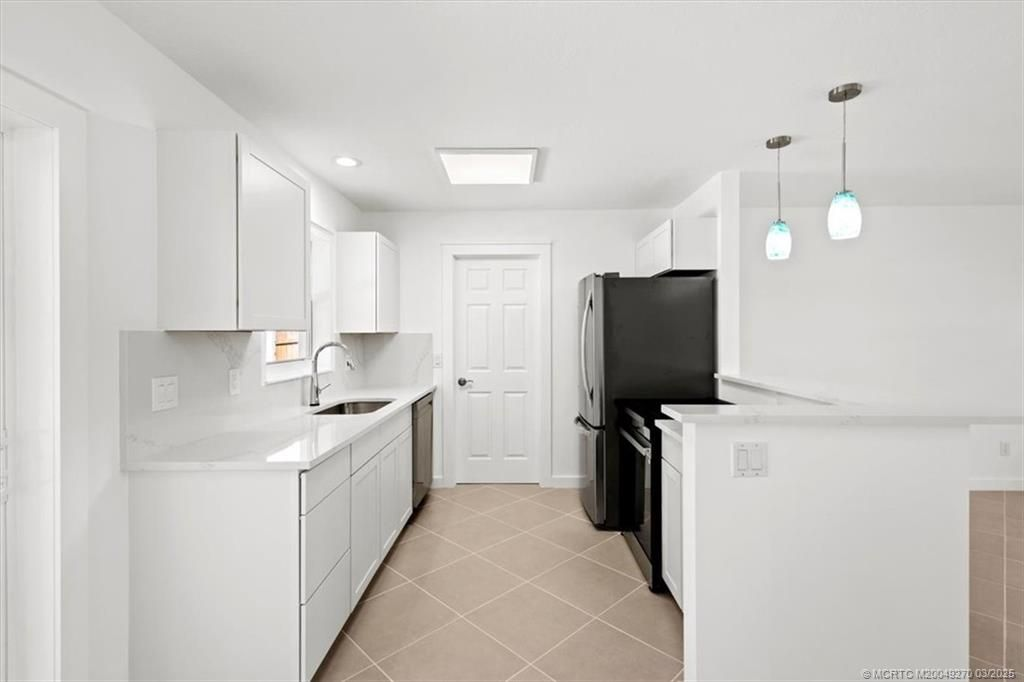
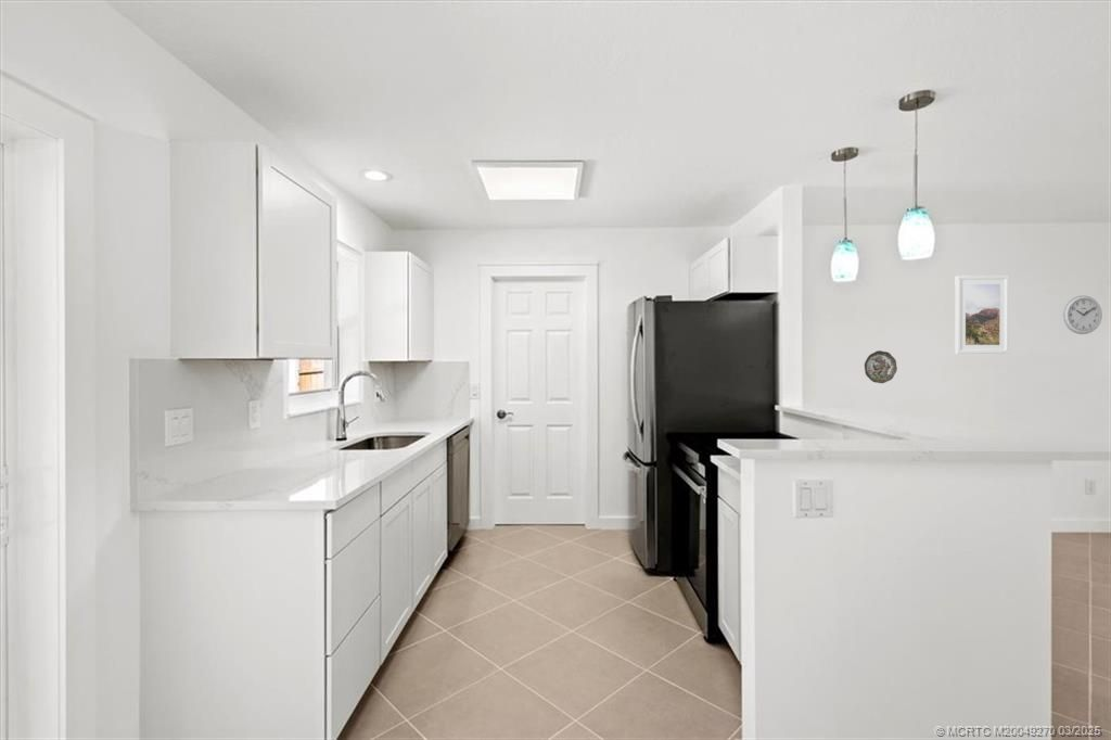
+ decorative plate [864,349,898,384]
+ wall clock [1062,294,1103,335]
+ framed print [954,275,1010,355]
